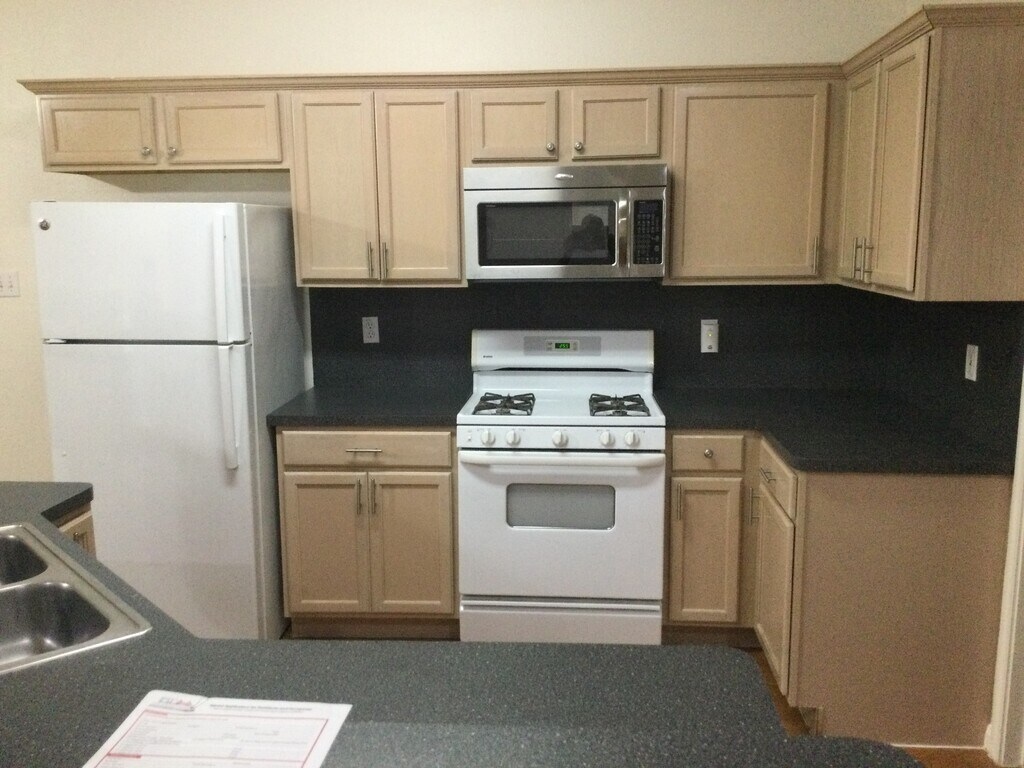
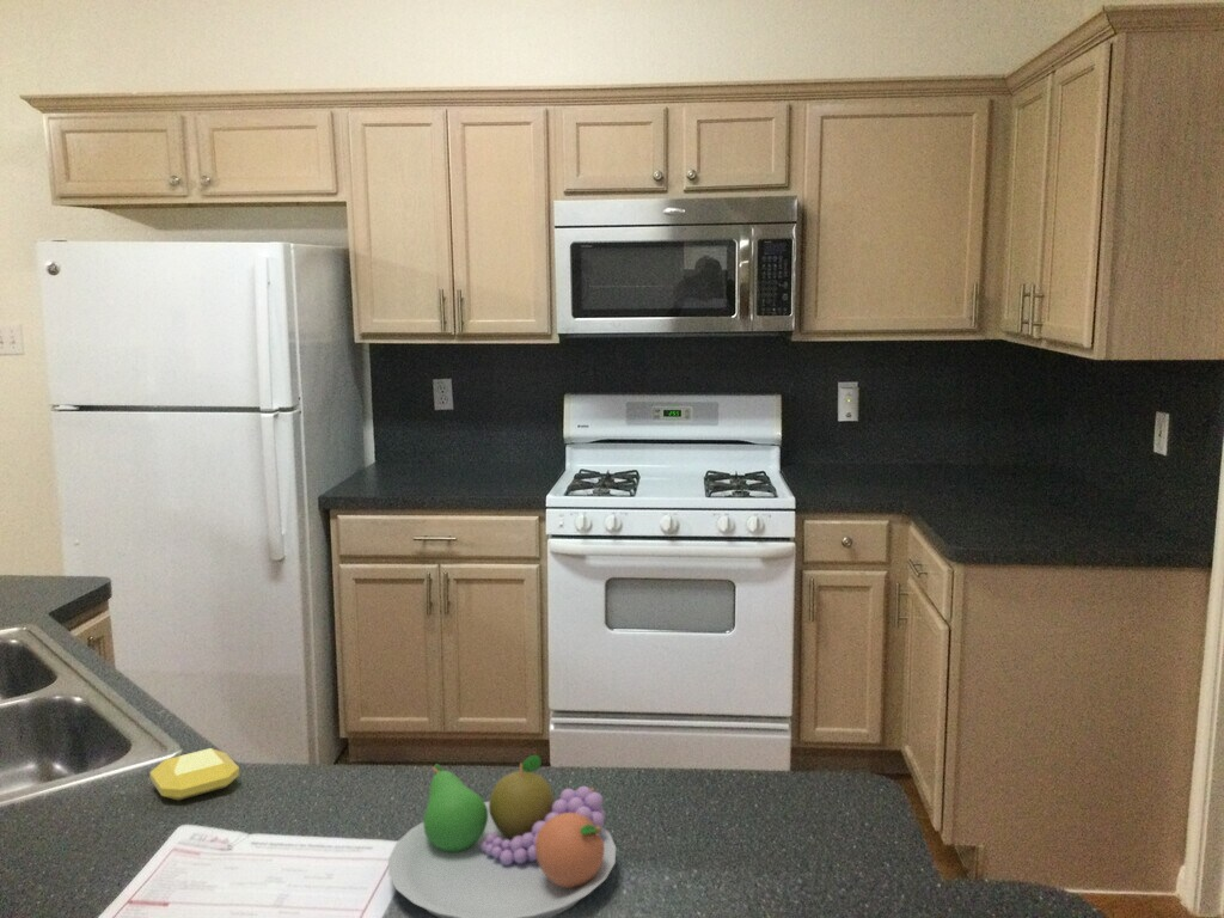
+ fruit bowl [387,754,617,918]
+ soap bar [148,747,240,801]
